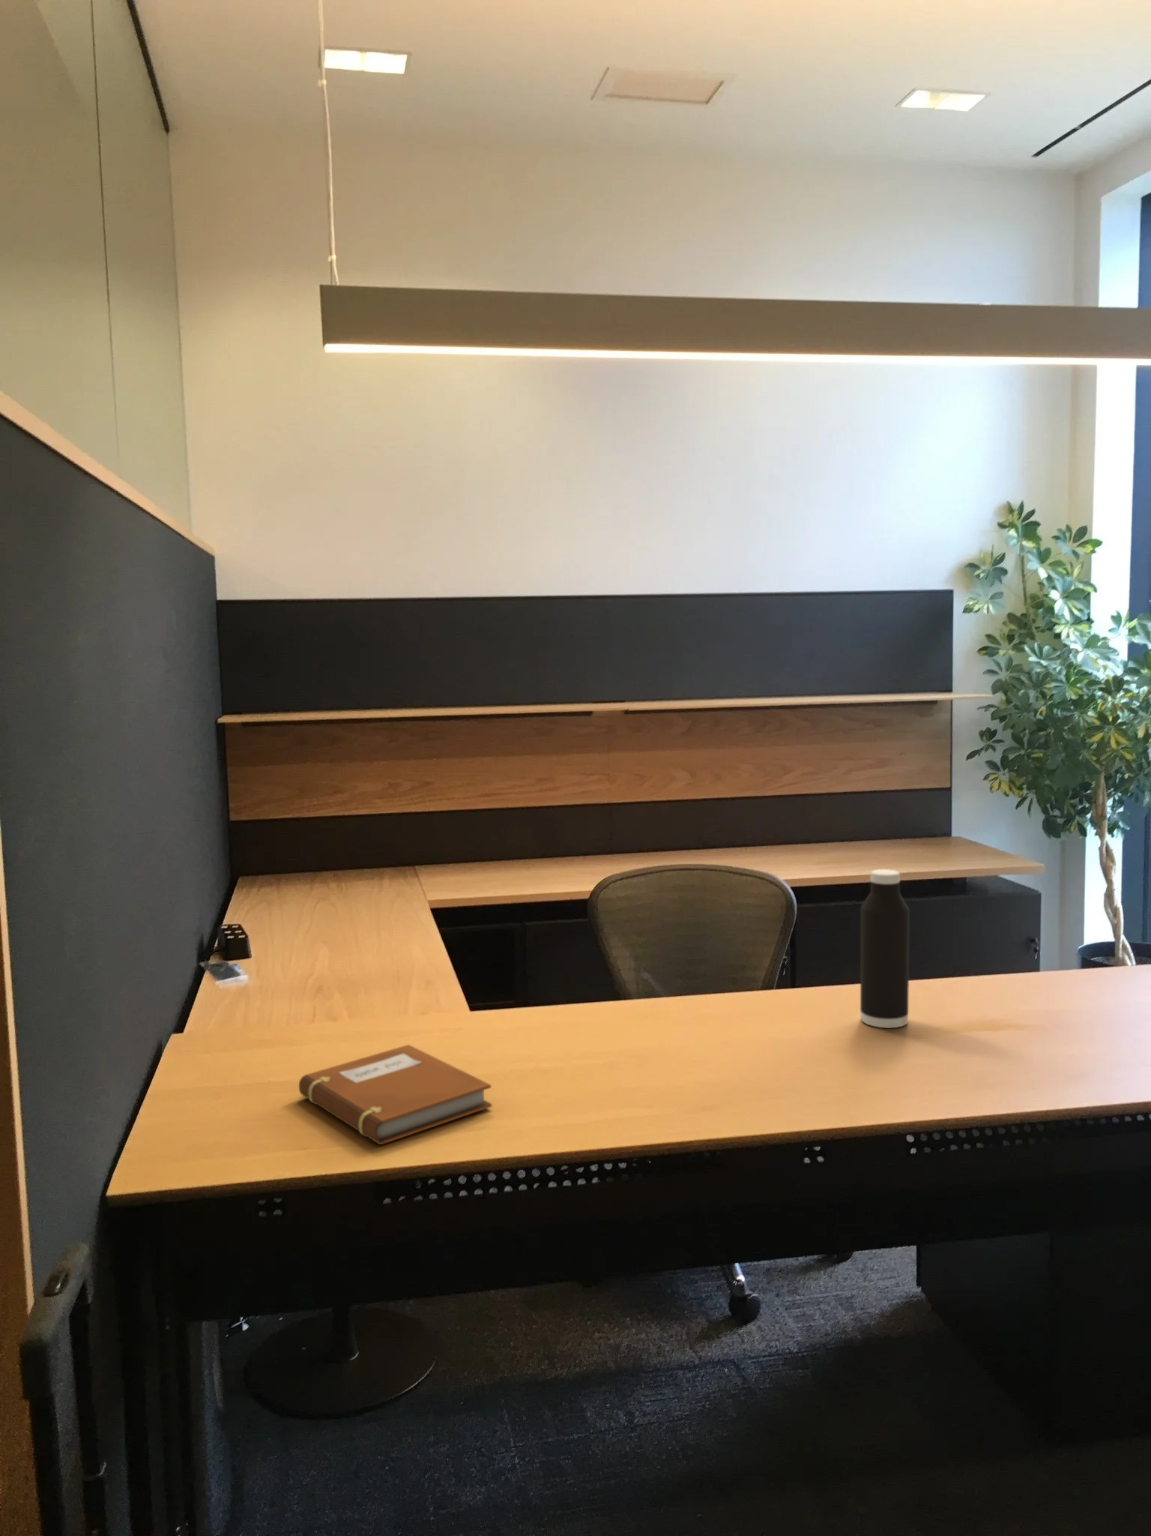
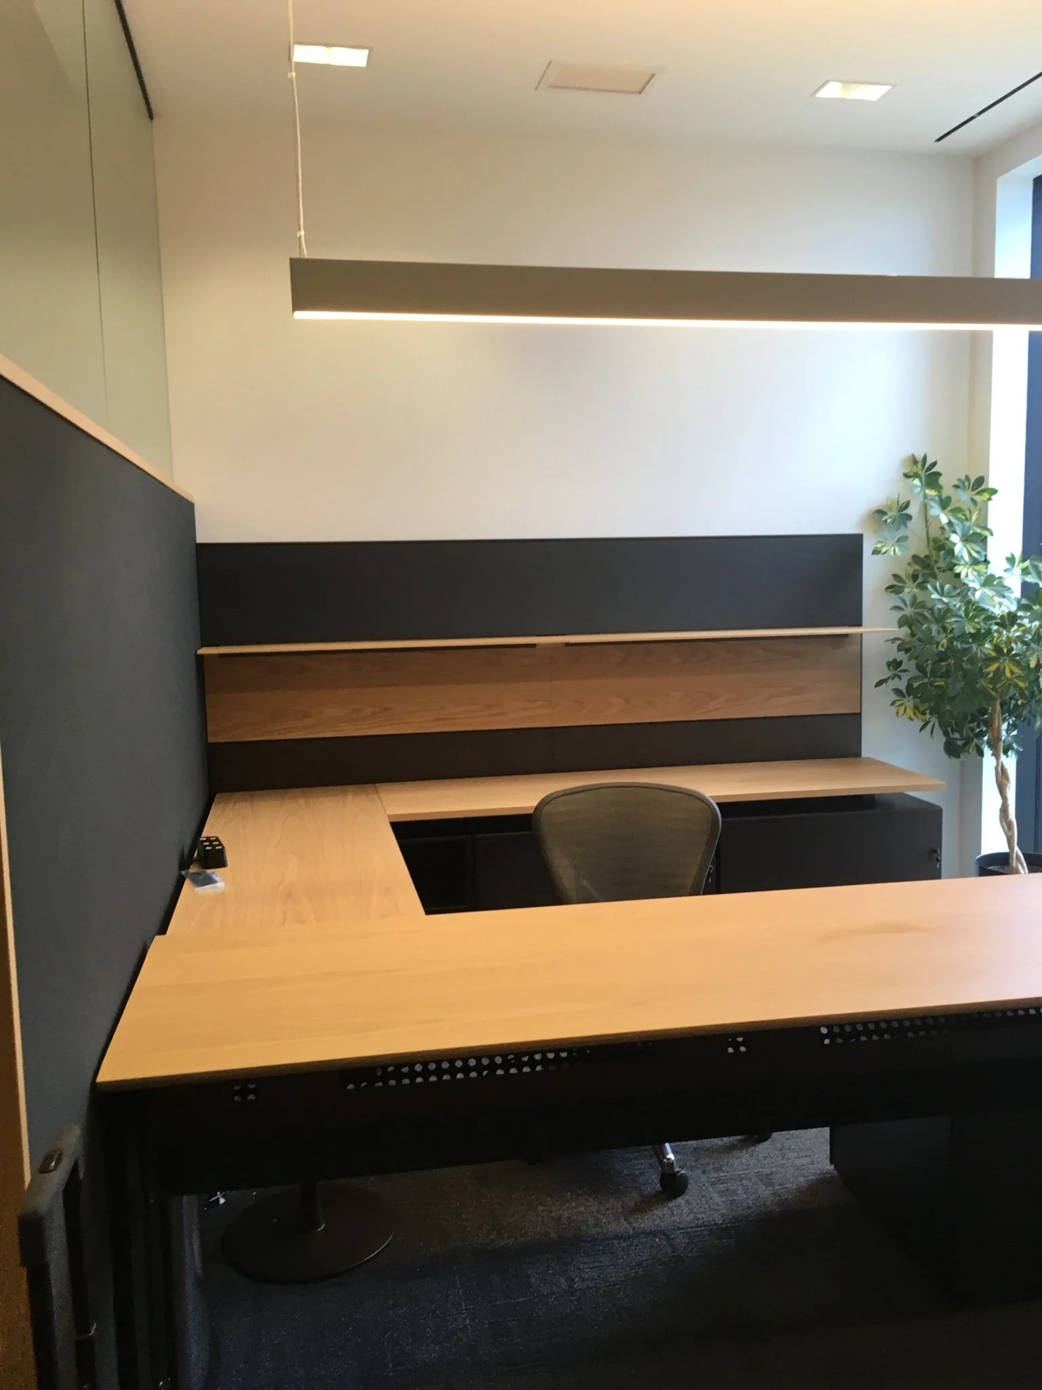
- water bottle [860,868,909,1029]
- notebook [299,1044,492,1145]
